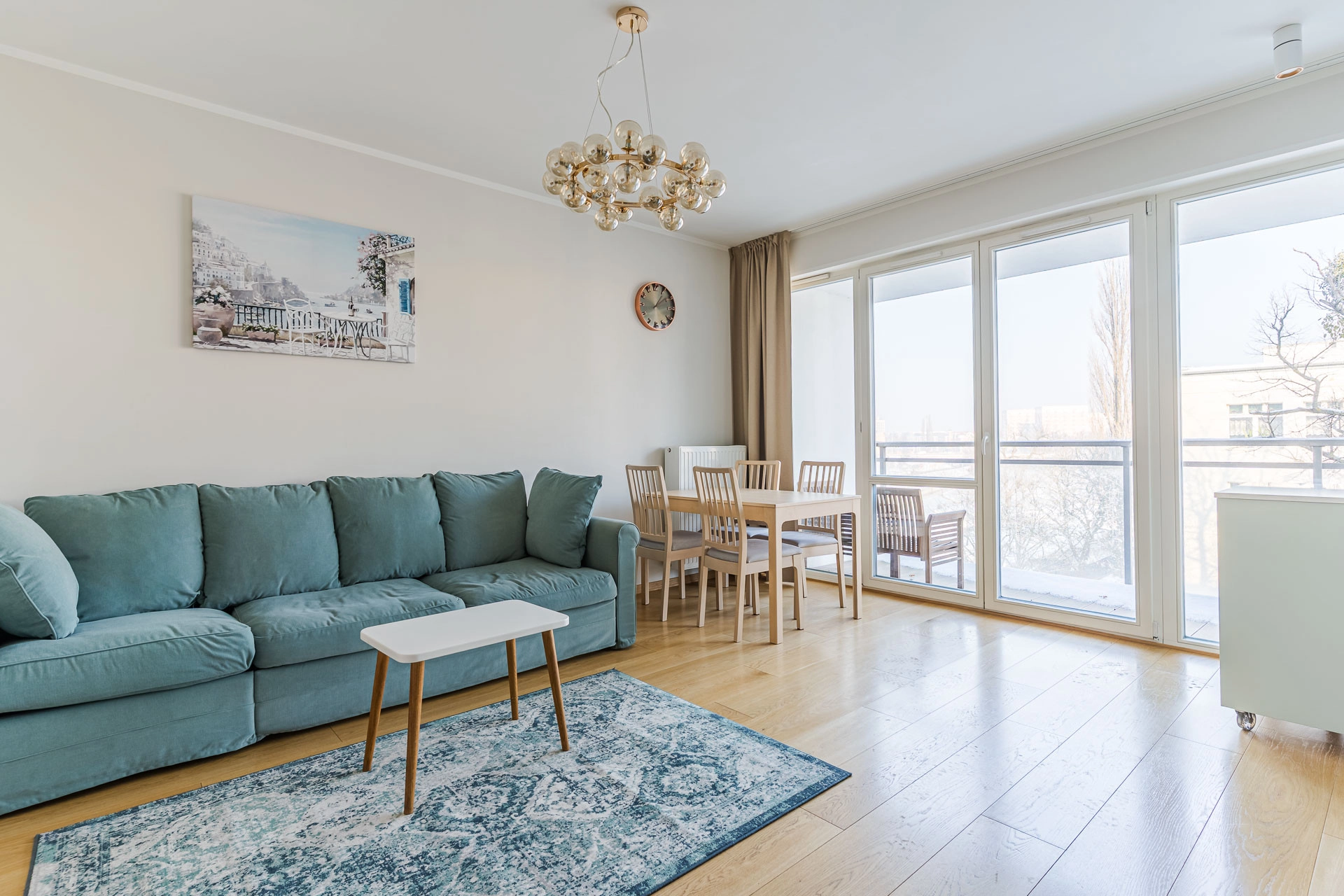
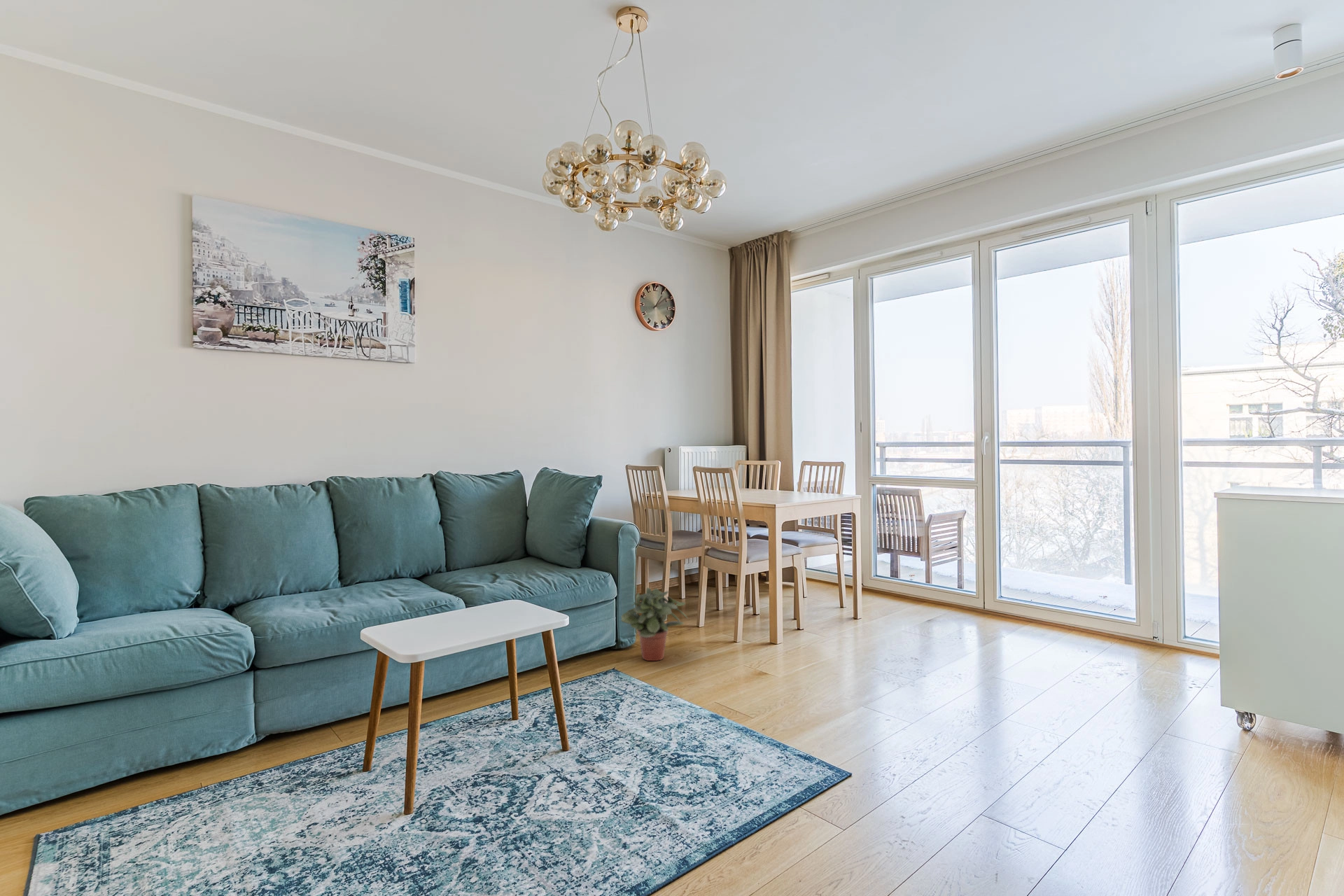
+ potted plant [620,587,689,661]
